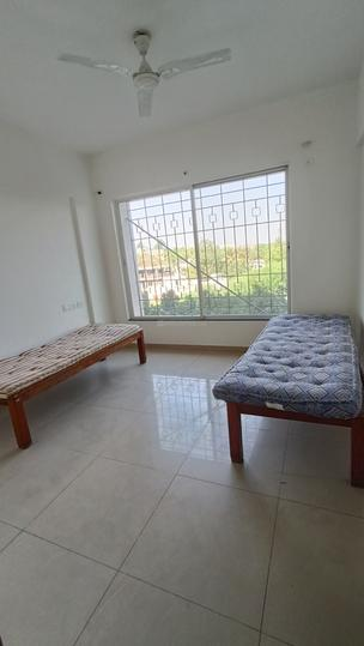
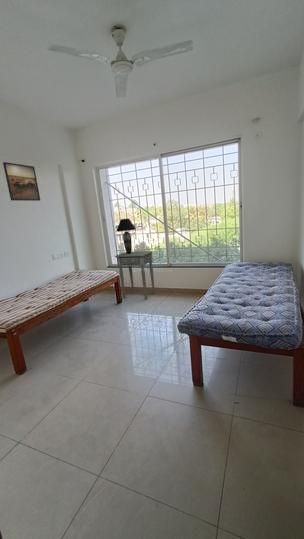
+ table lamp [115,218,137,254]
+ side table [114,250,156,301]
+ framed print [2,161,41,202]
